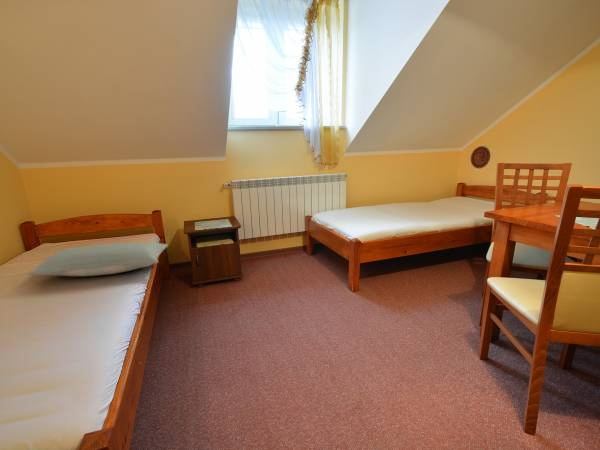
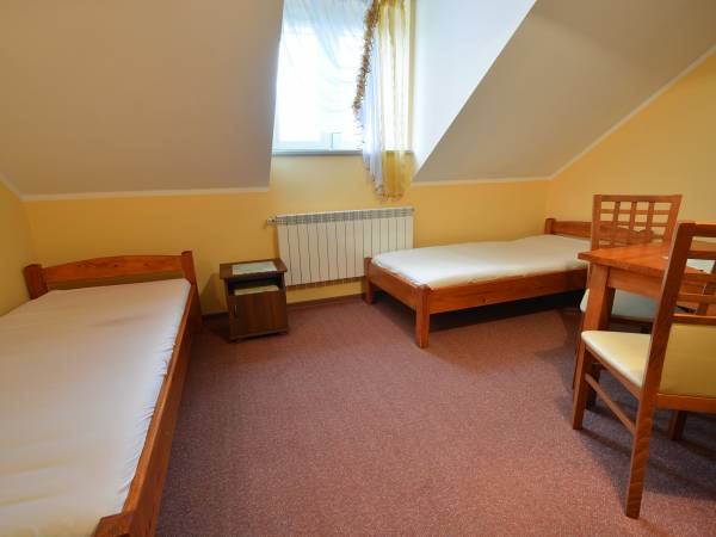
- pillow [26,242,169,277]
- decorative plate [470,145,491,169]
